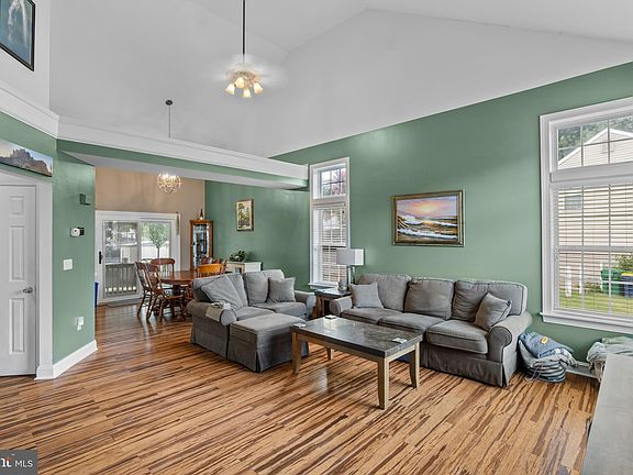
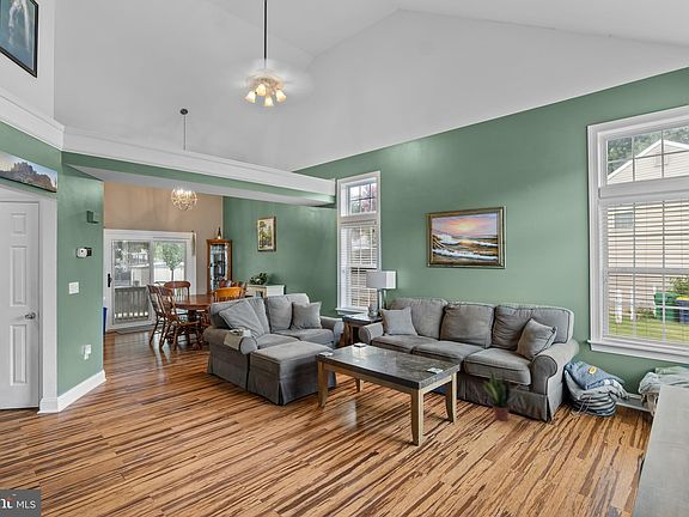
+ potted plant [483,367,519,422]
